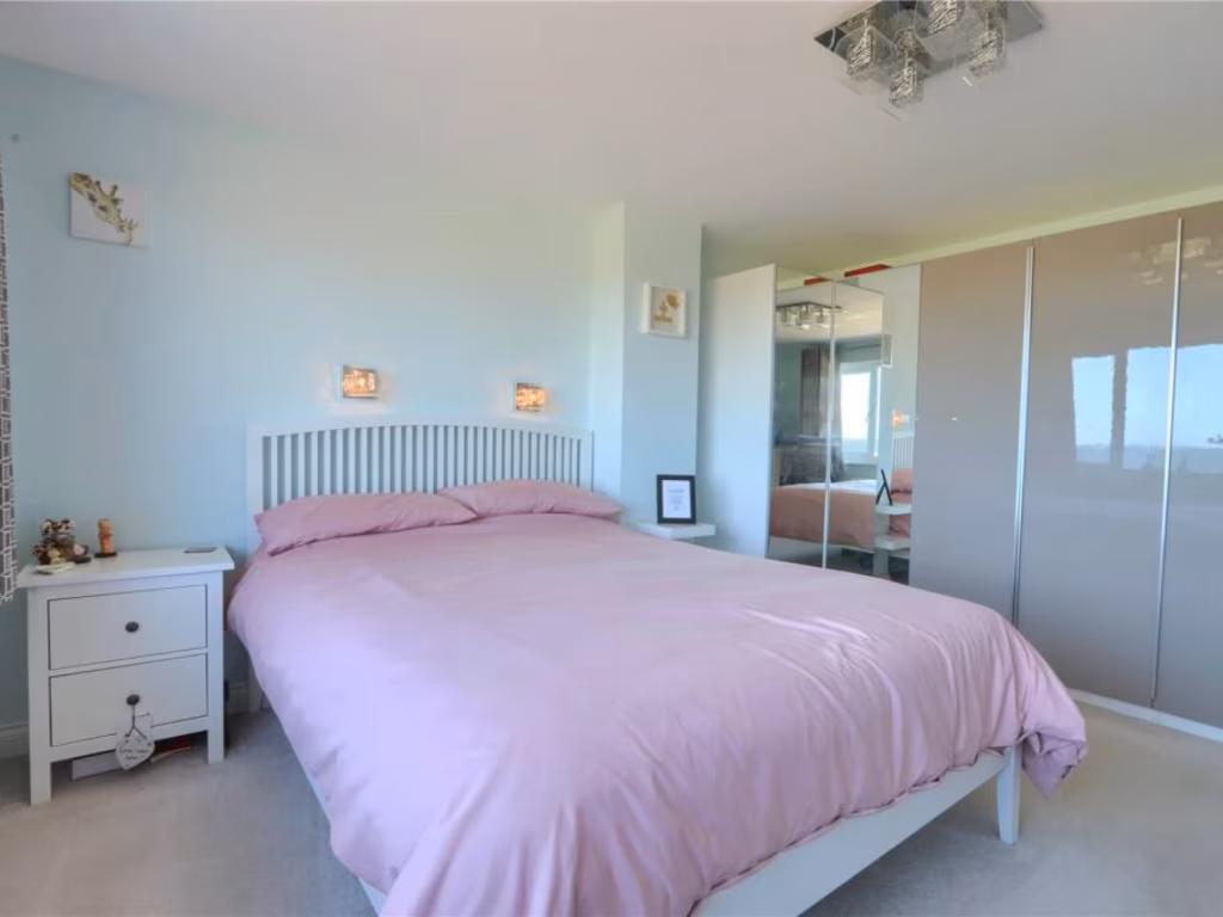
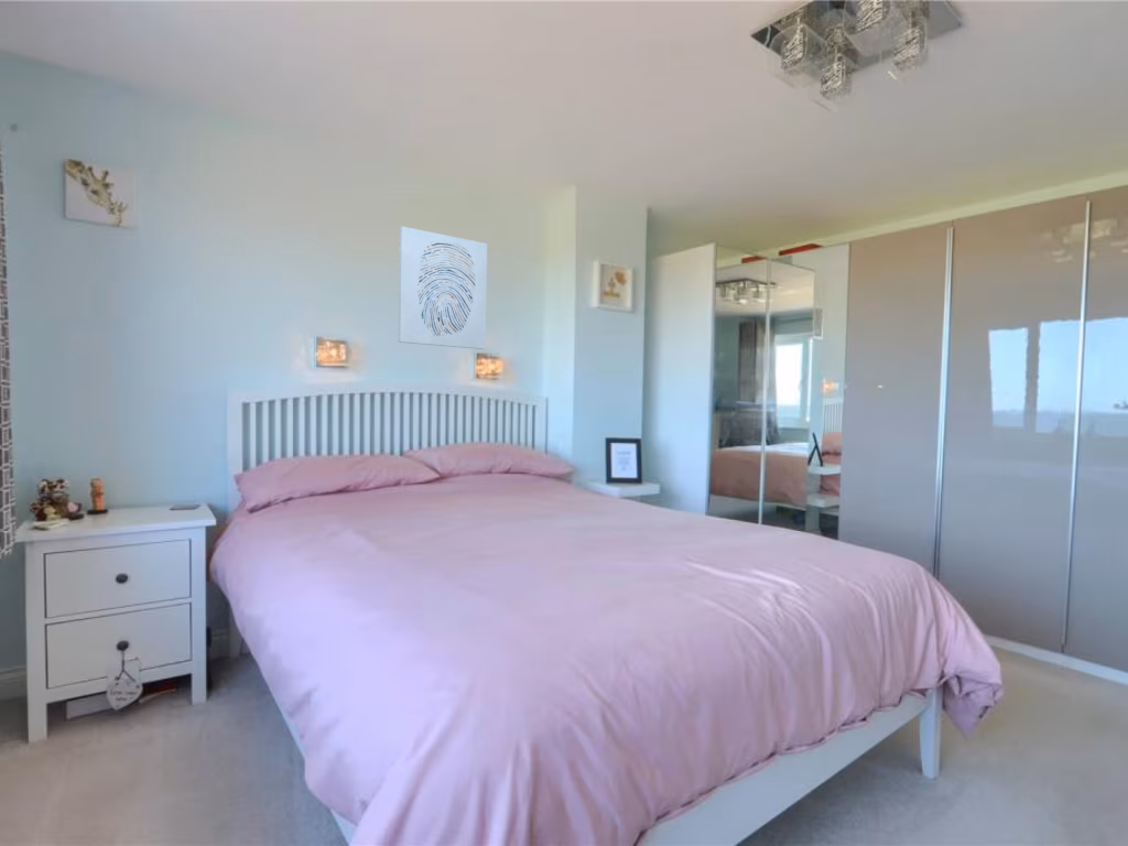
+ wall art [397,226,488,350]
